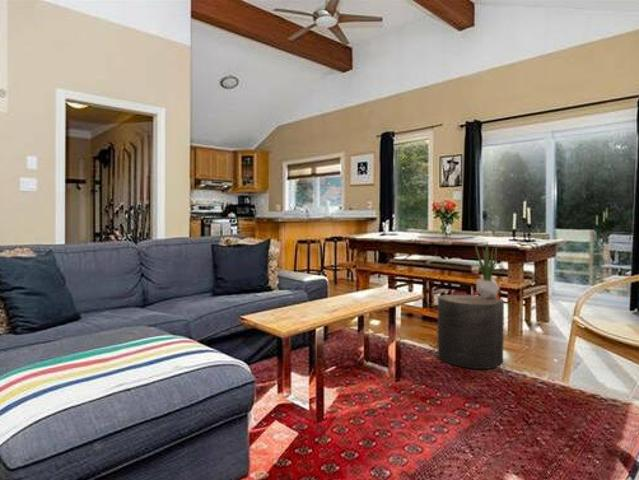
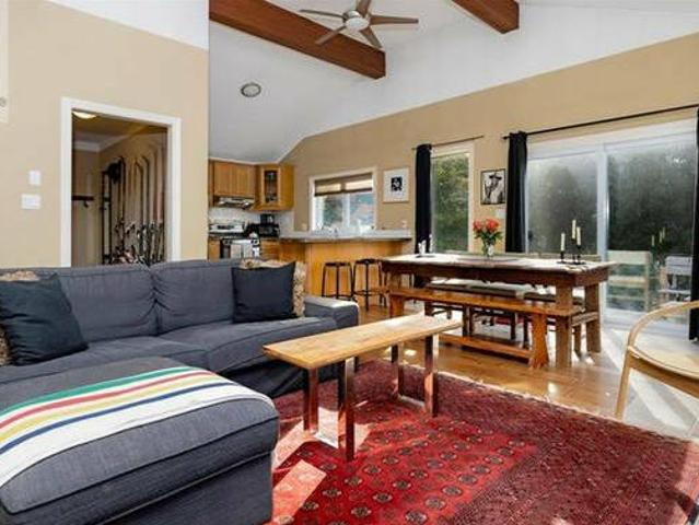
- stool [436,293,505,370]
- potted plant [474,241,501,299]
